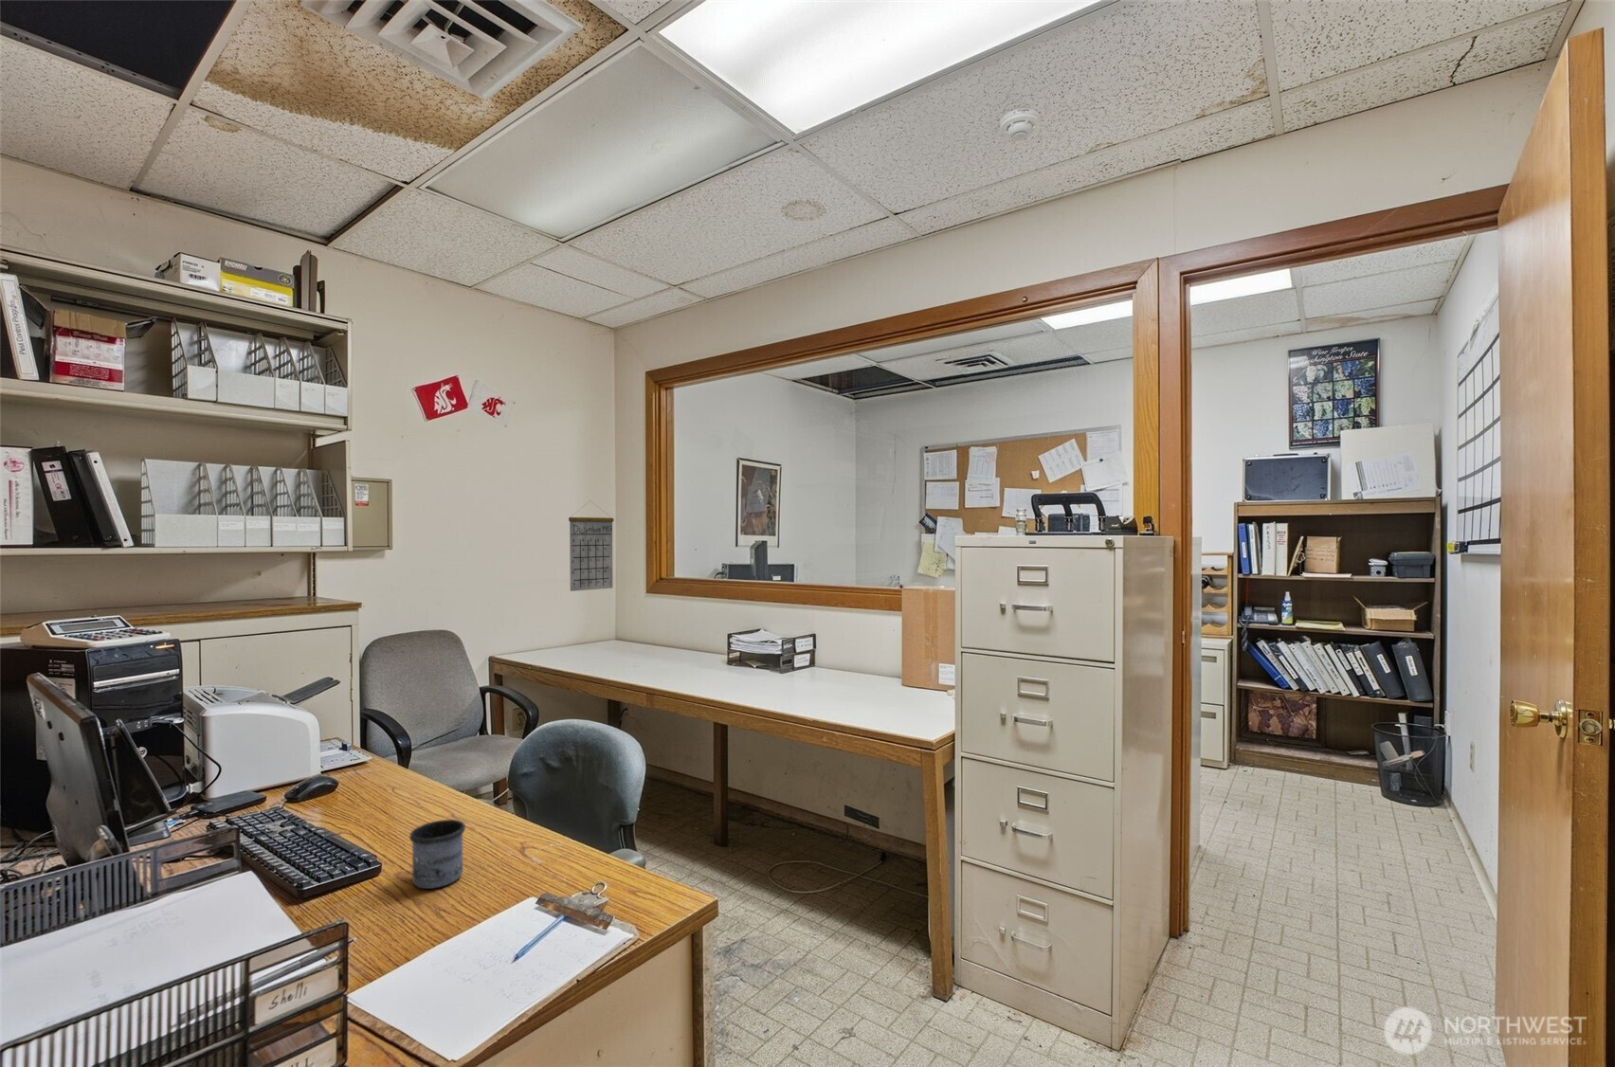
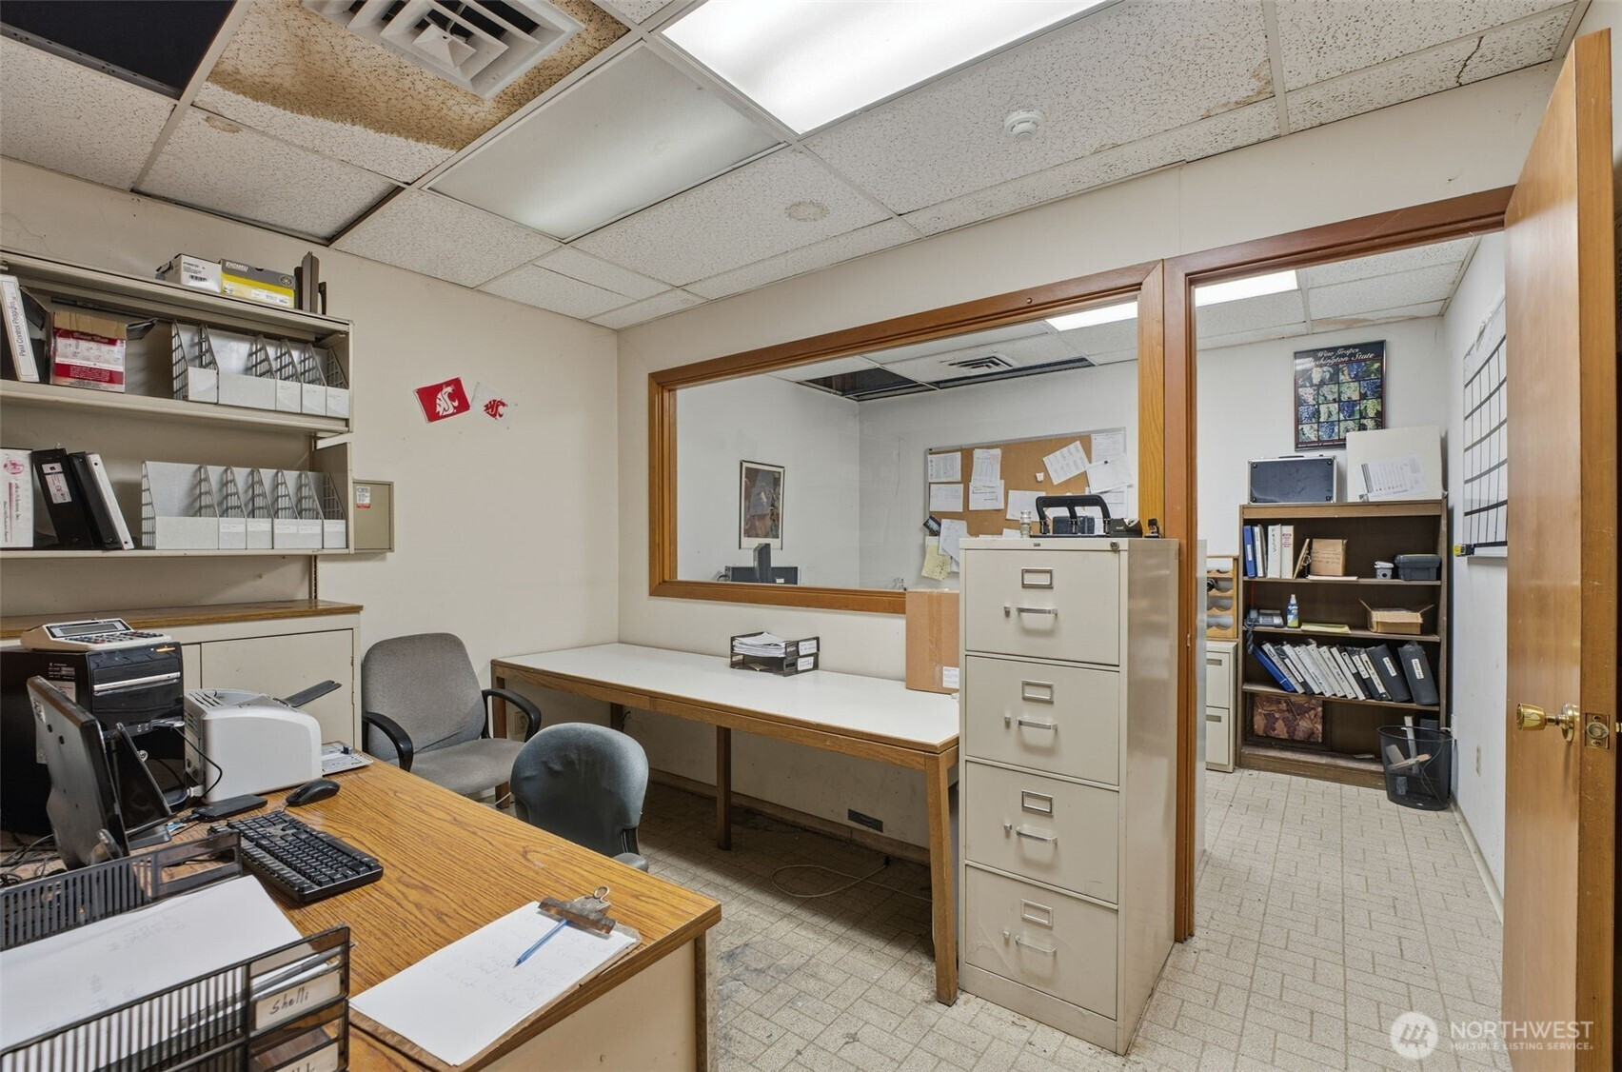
- mug [409,819,467,890]
- calendar [568,500,615,592]
